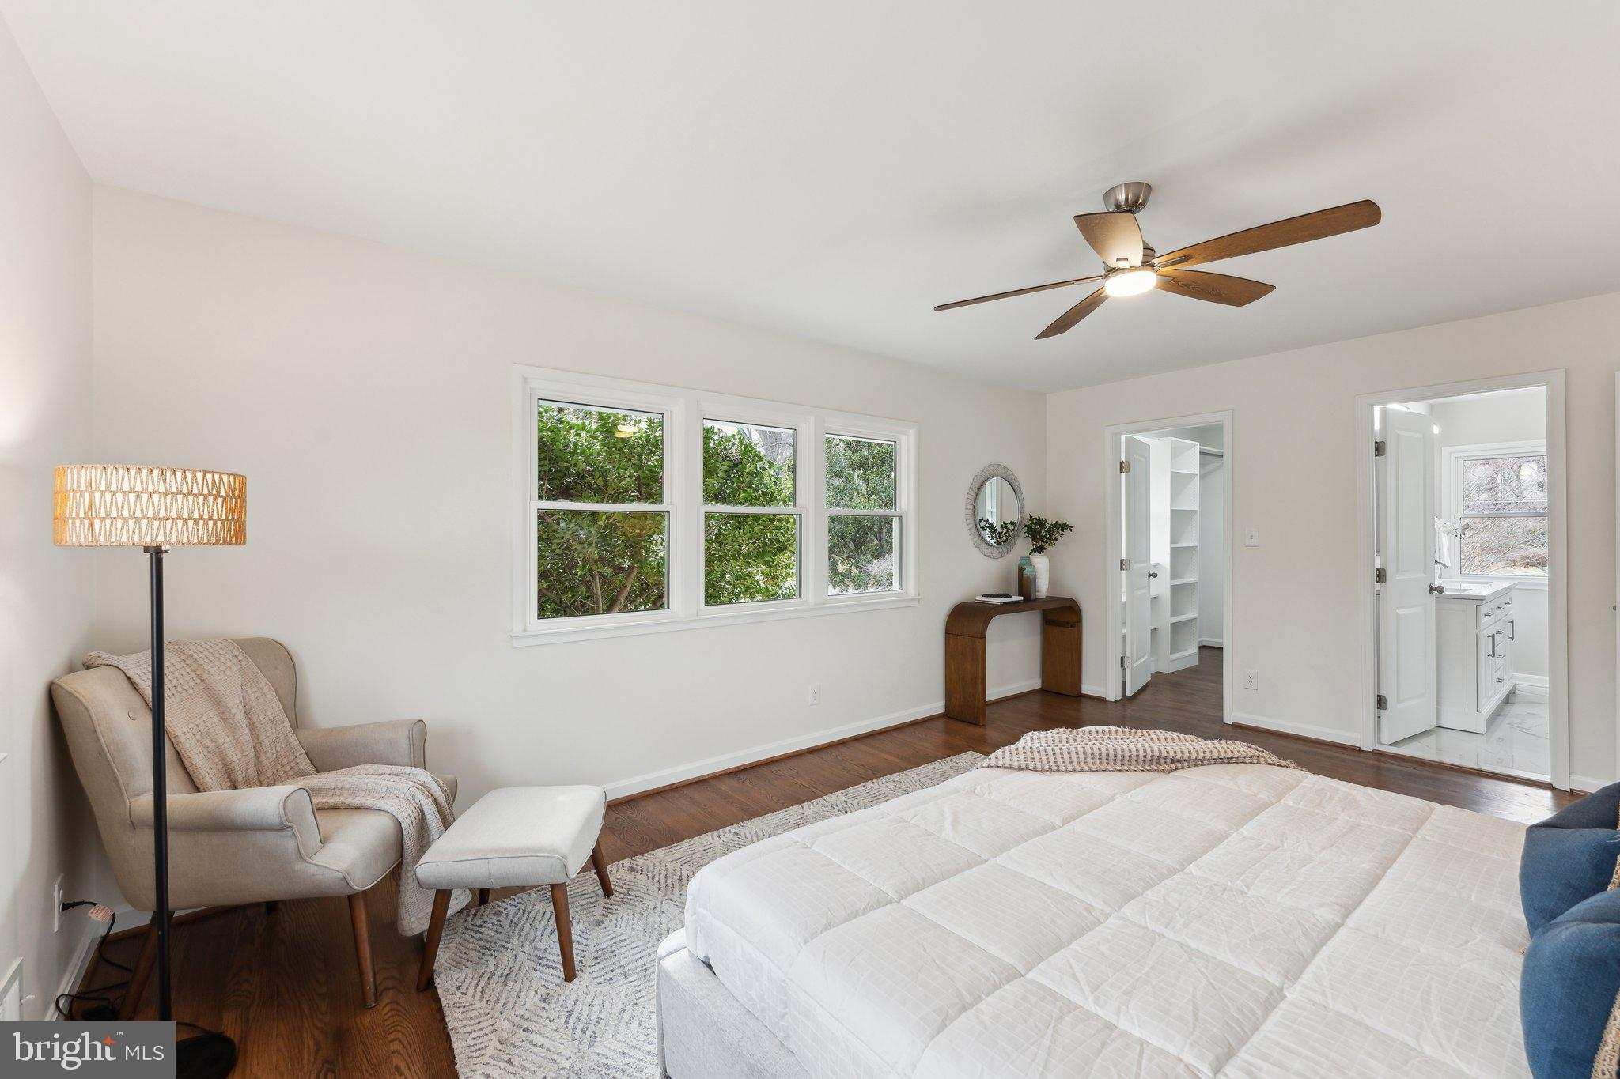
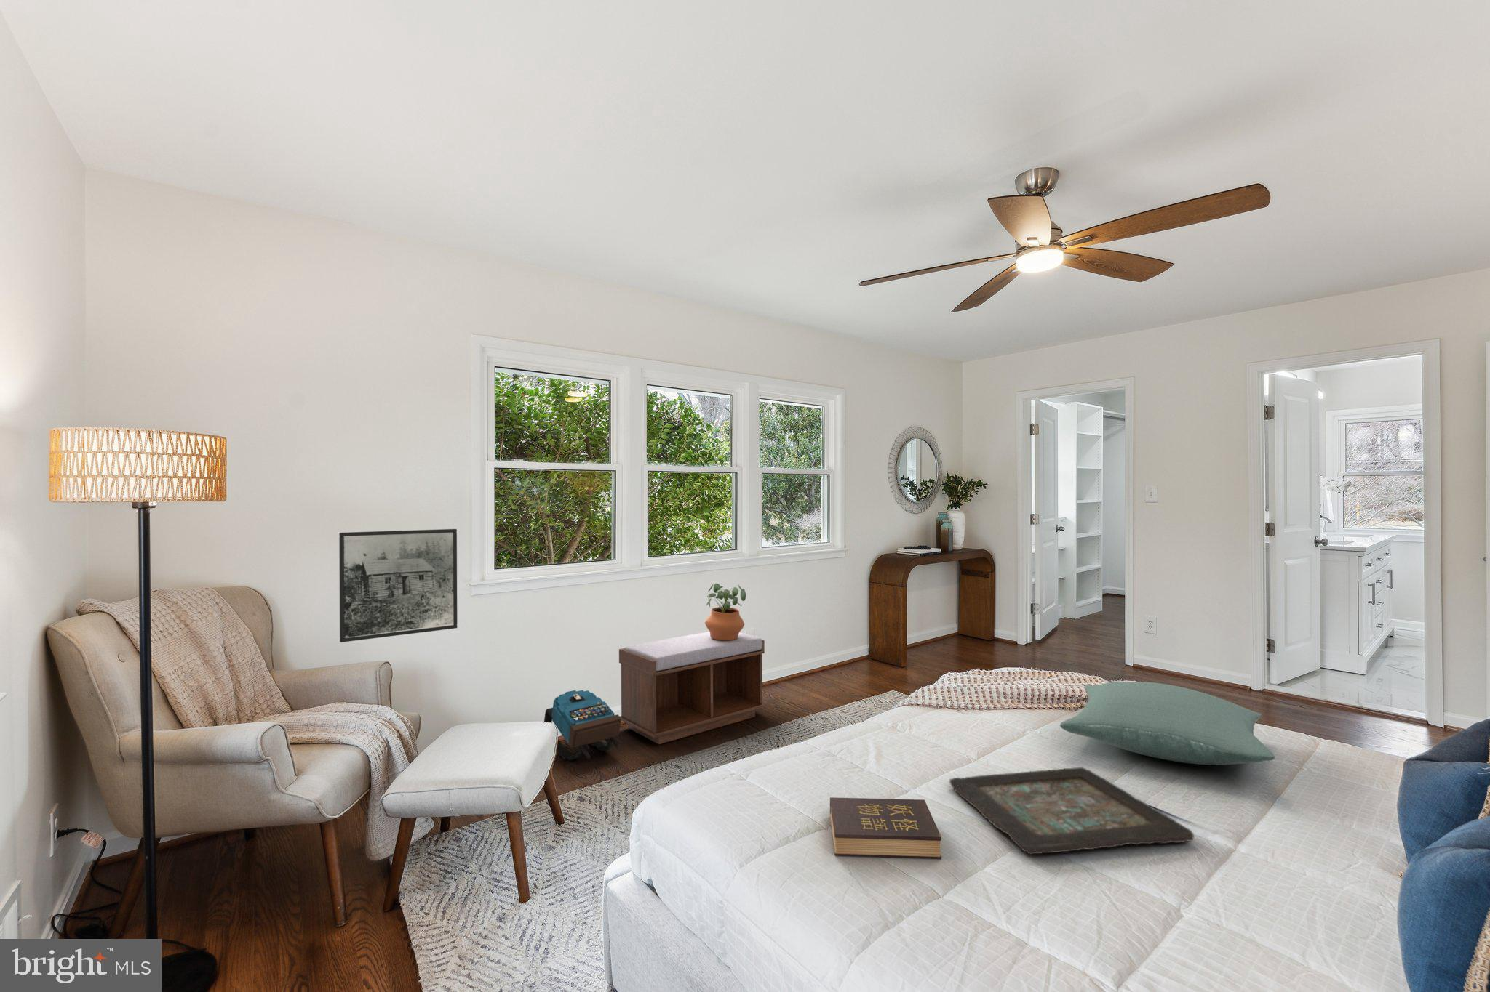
+ hardback book [830,796,942,860]
+ backpack [544,690,621,762]
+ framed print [338,528,459,643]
+ decorative tray [948,767,1194,856]
+ pillow [1059,681,1275,766]
+ potted plant [705,582,747,640]
+ bench [618,631,765,745]
